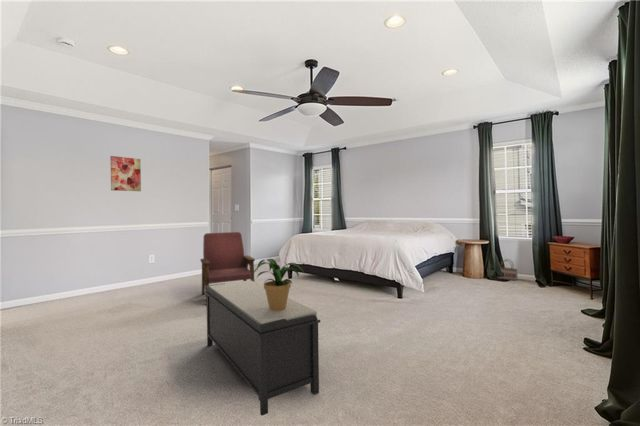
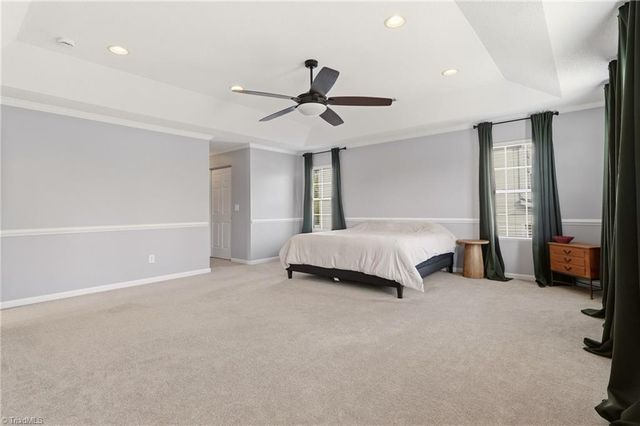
- potted plant [254,258,306,311]
- wall art [109,155,142,192]
- armchair [200,231,256,307]
- basket [496,258,519,281]
- bench [205,279,321,417]
